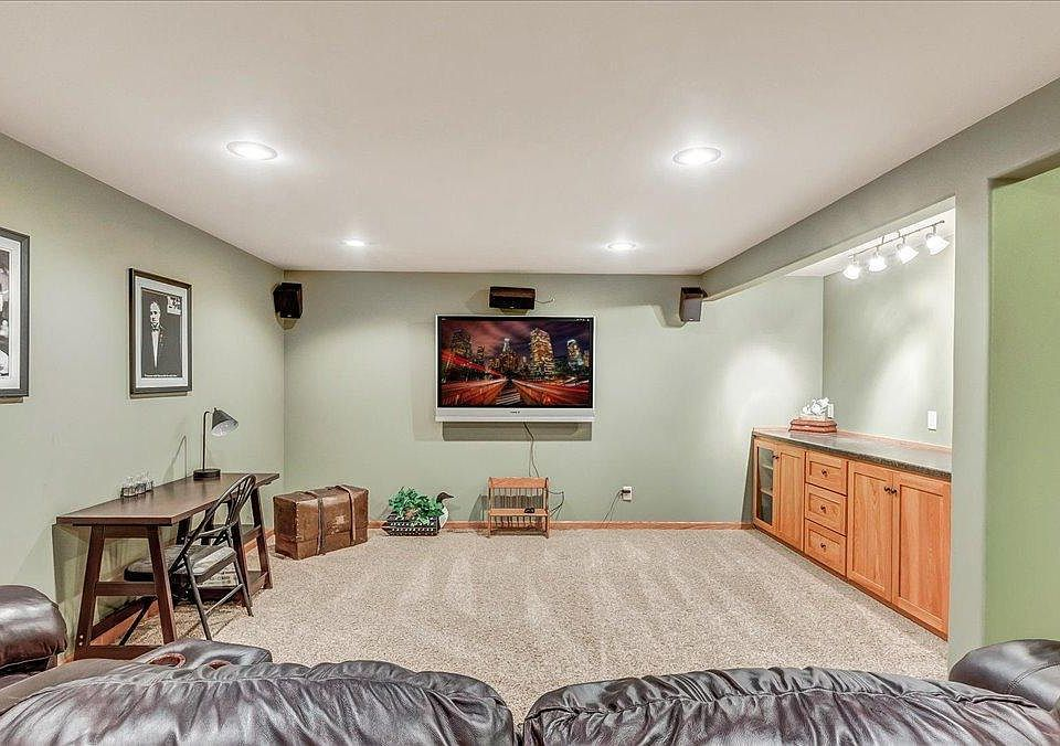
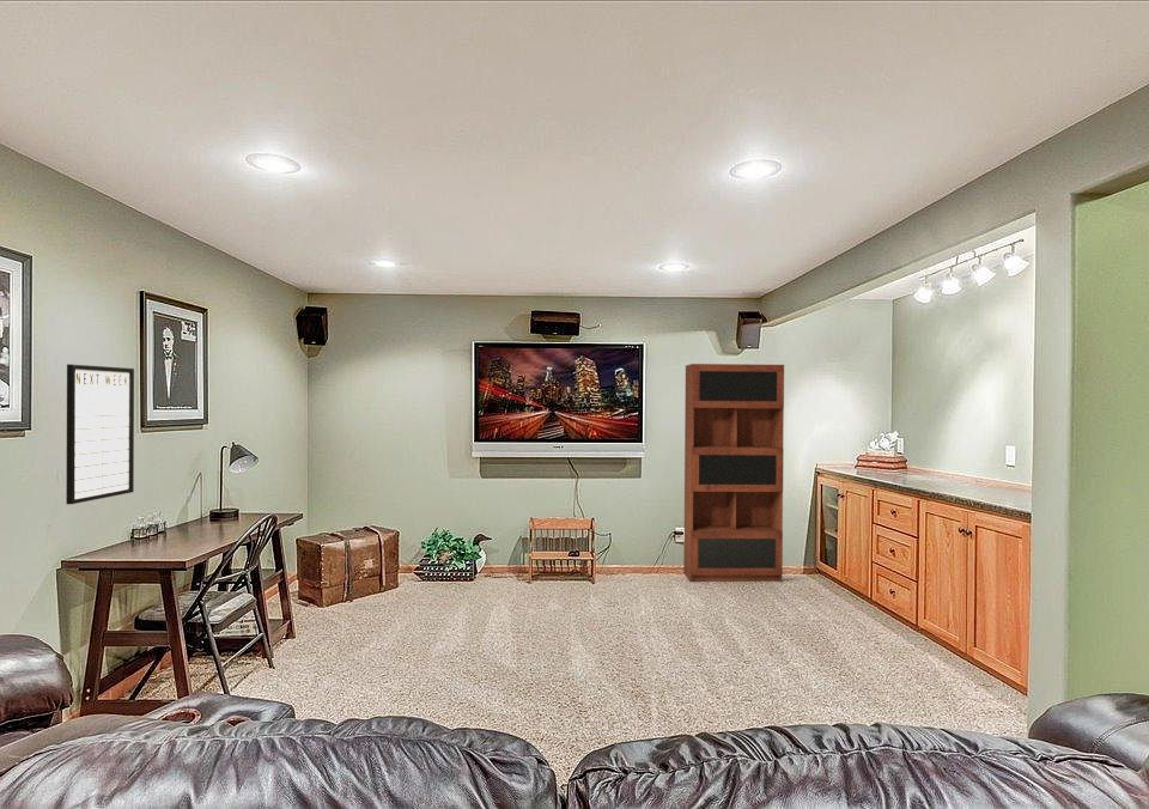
+ writing board [65,364,135,505]
+ bookcase [682,363,785,583]
